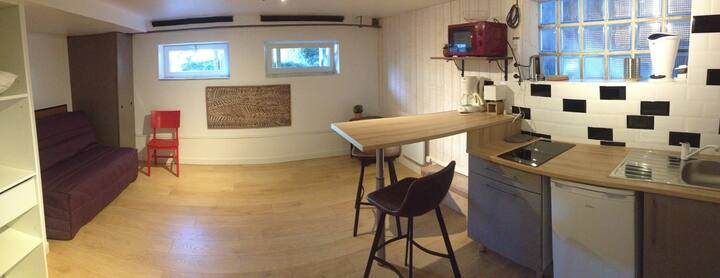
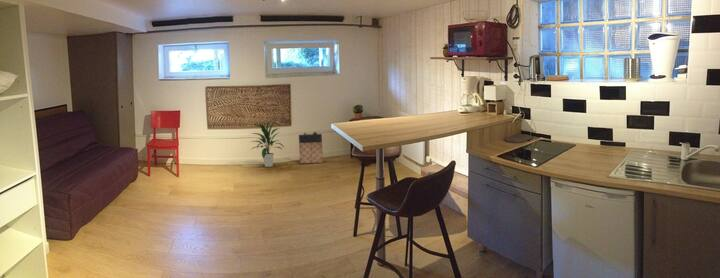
+ bag [298,131,324,165]
+ indoor plant [250,119,285,168]
